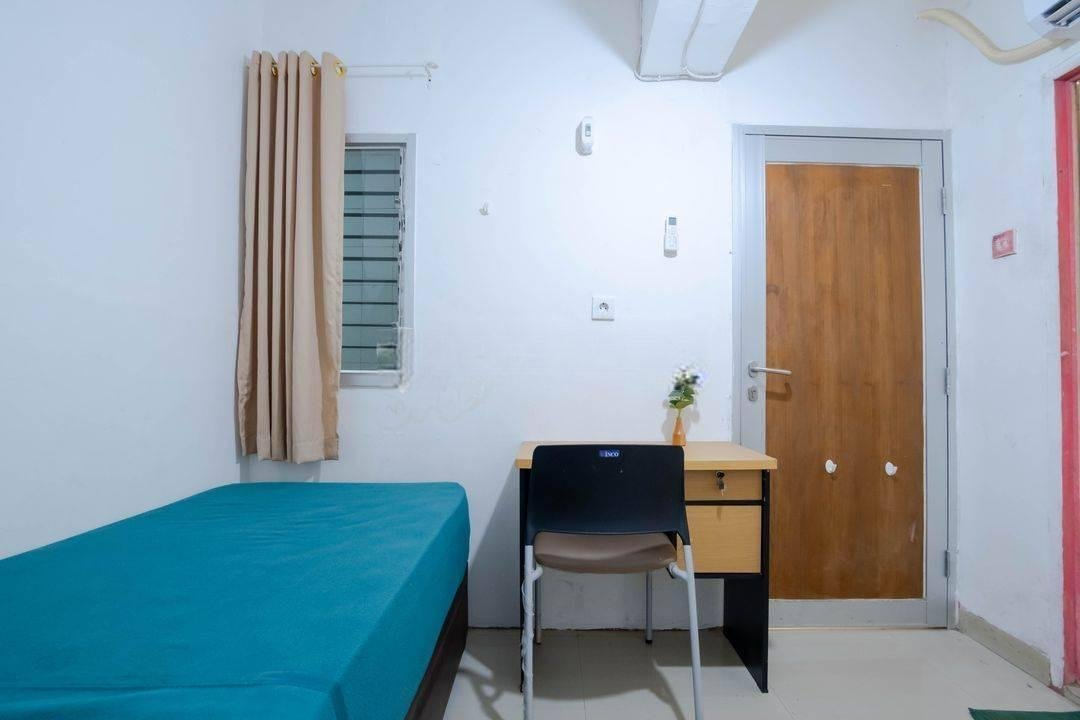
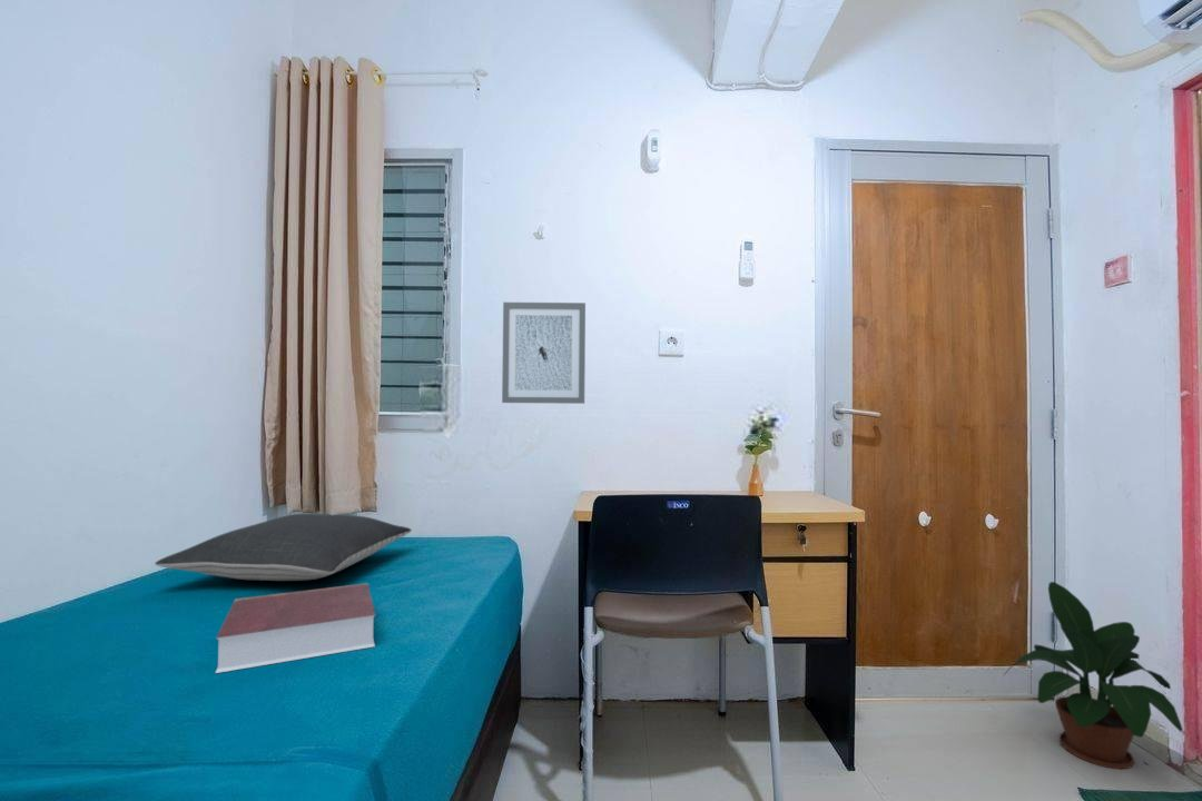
+ pillow [154,513,412,582]
+ wall art [501,301,587,405]
+ book [215,582,376,674]
+ potted plant [1003,581,1184,770]
